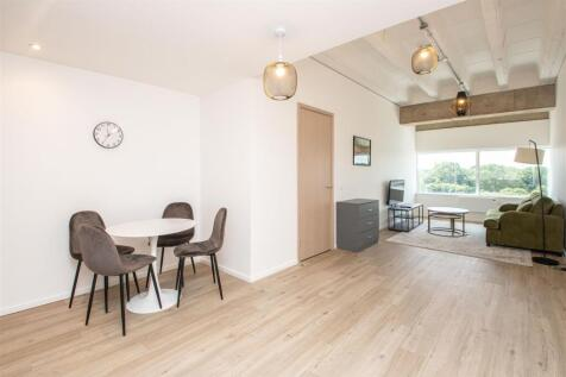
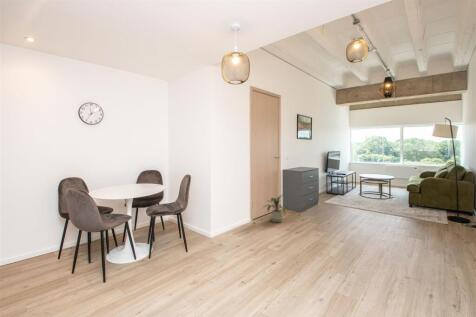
+ house plant [262,193,291,223]
